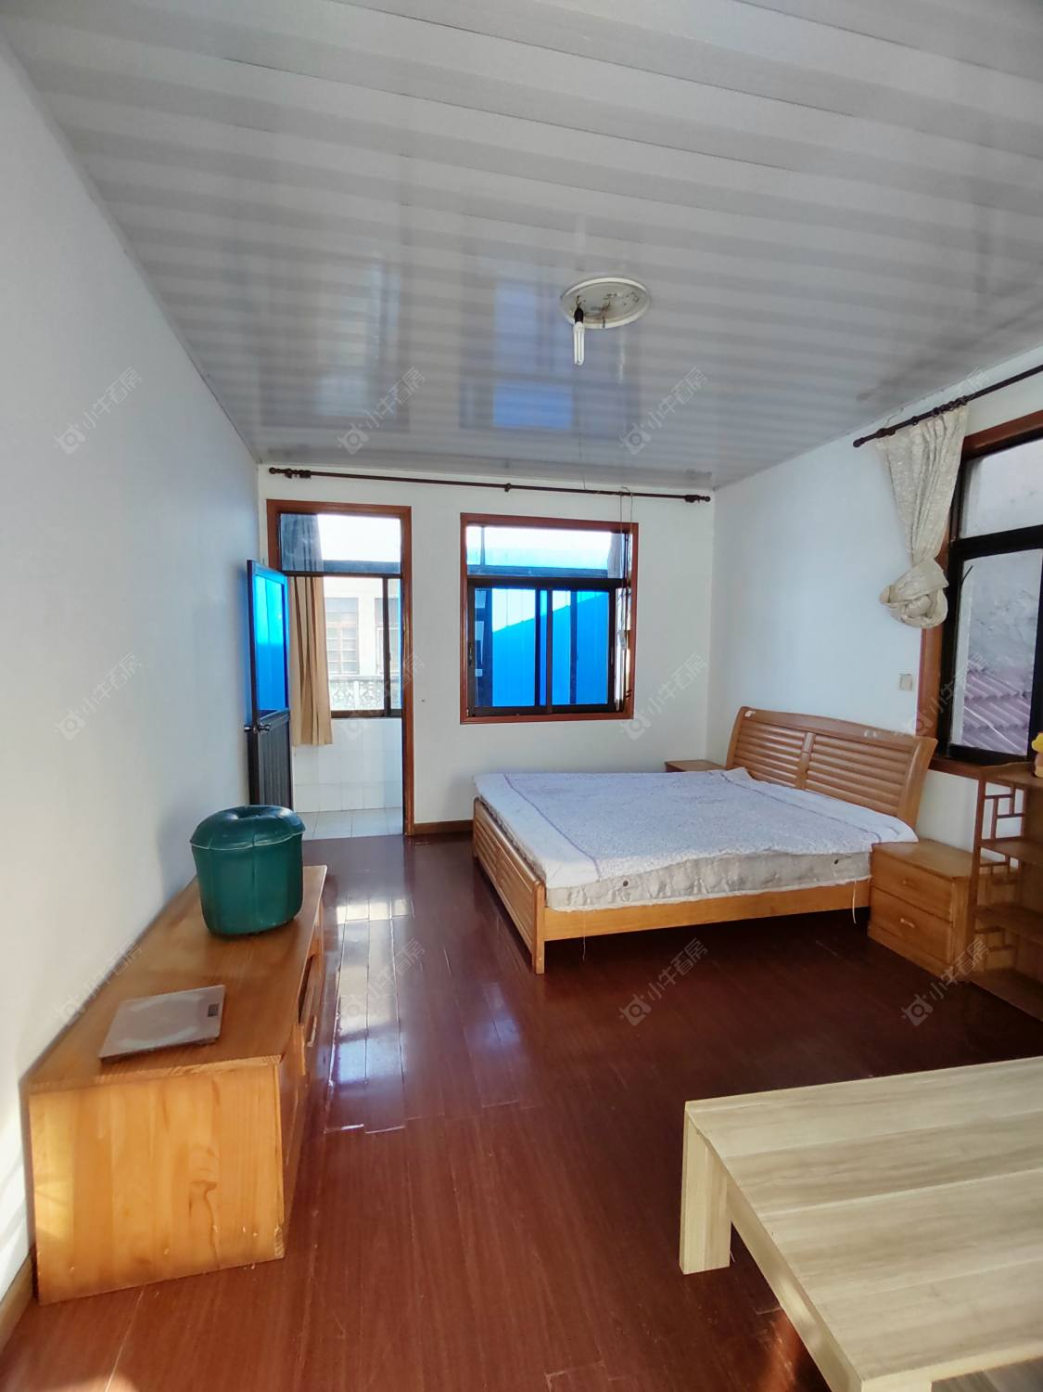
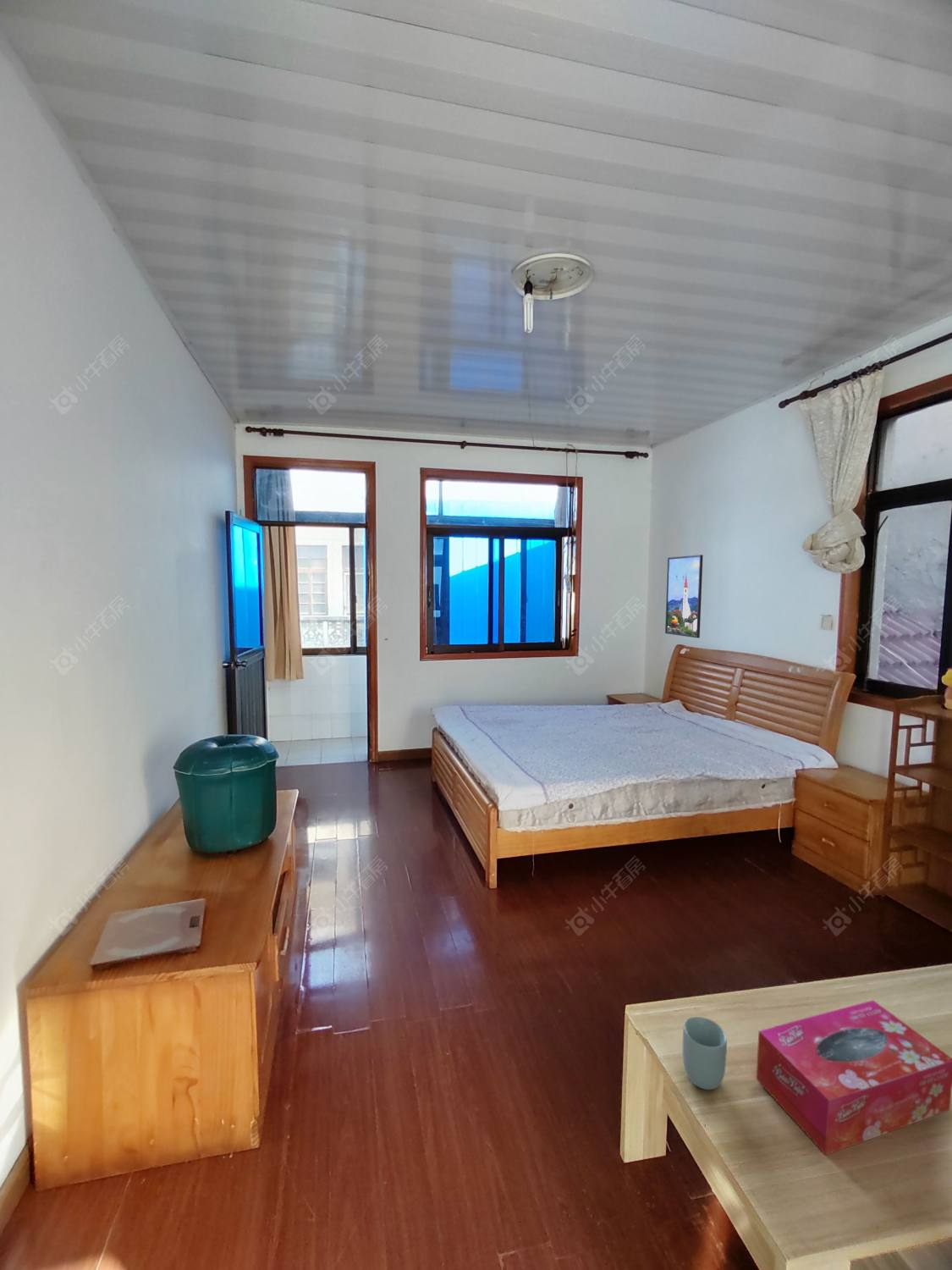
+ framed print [664,554,704,639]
+ cup [682,1016,728,1091]
+ tissue box [756,999,952,1156]
